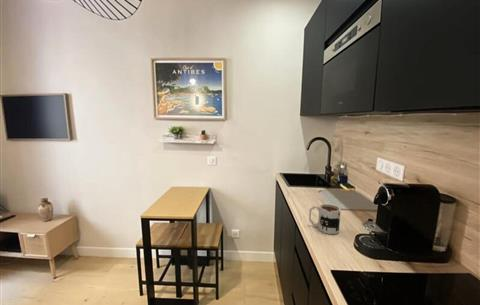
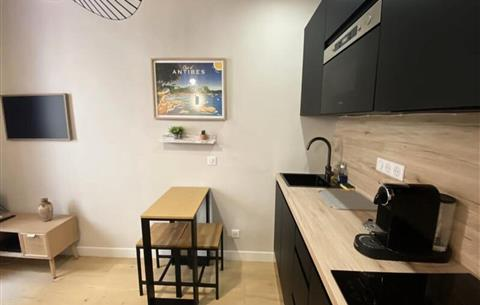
- mug [308,203,342,235]
